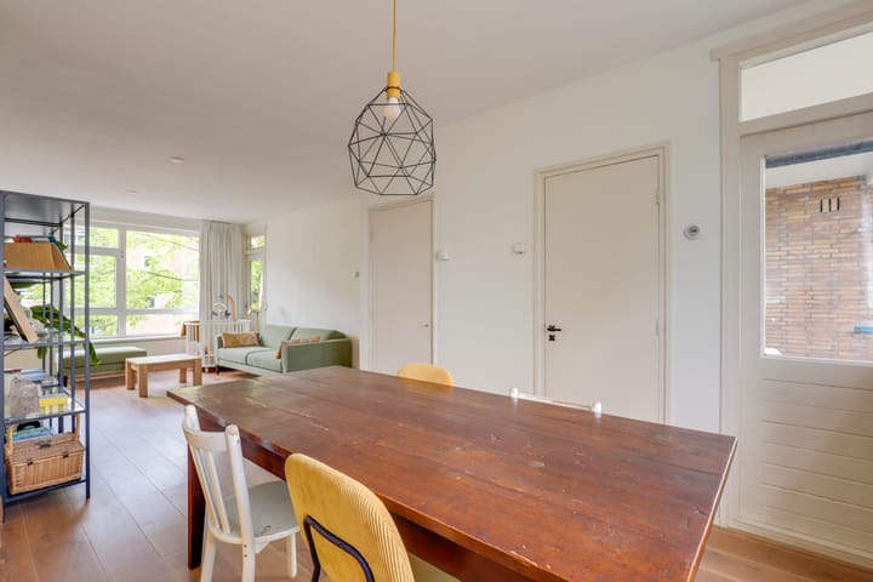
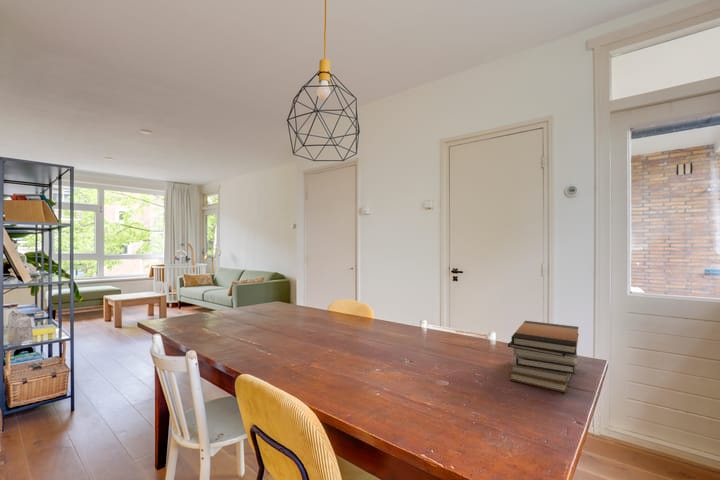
+ book stack [507,320,580,394]
